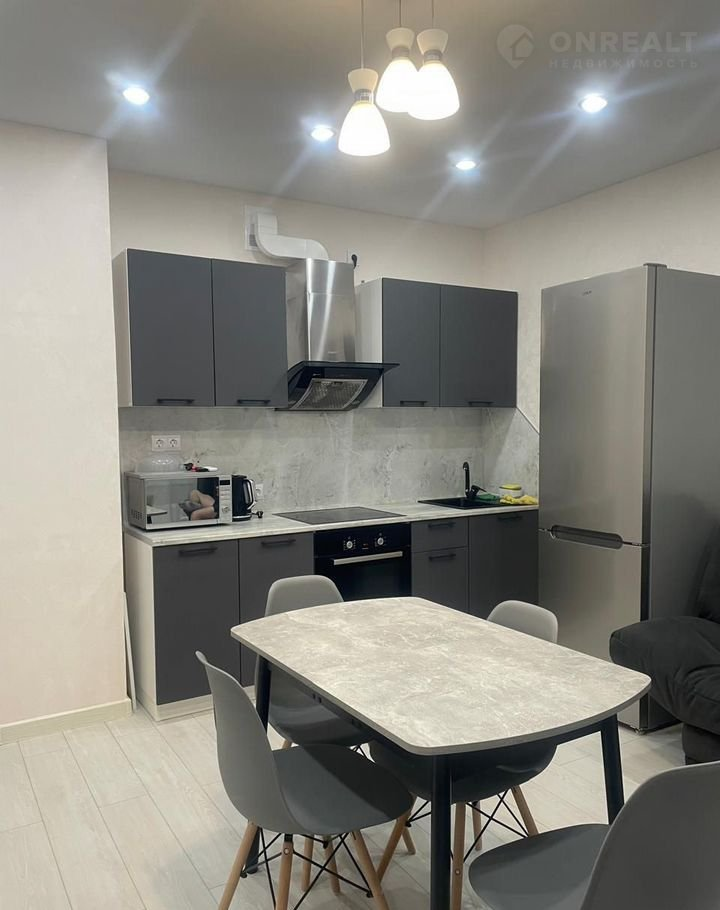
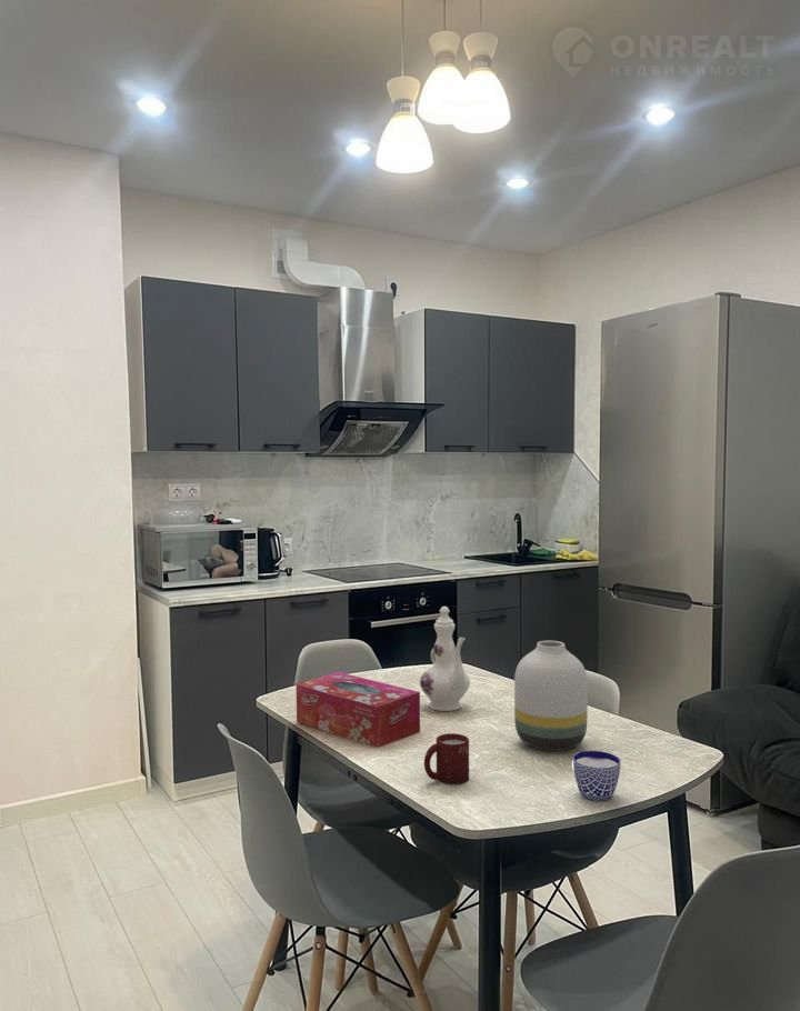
+ vase [513,640,589,752]
+ chinaware [419,605,471,712]
+ cup [423,732,470,785]
+ cup [571,750,621,802]
+ tissue box [296,671,421,748]
